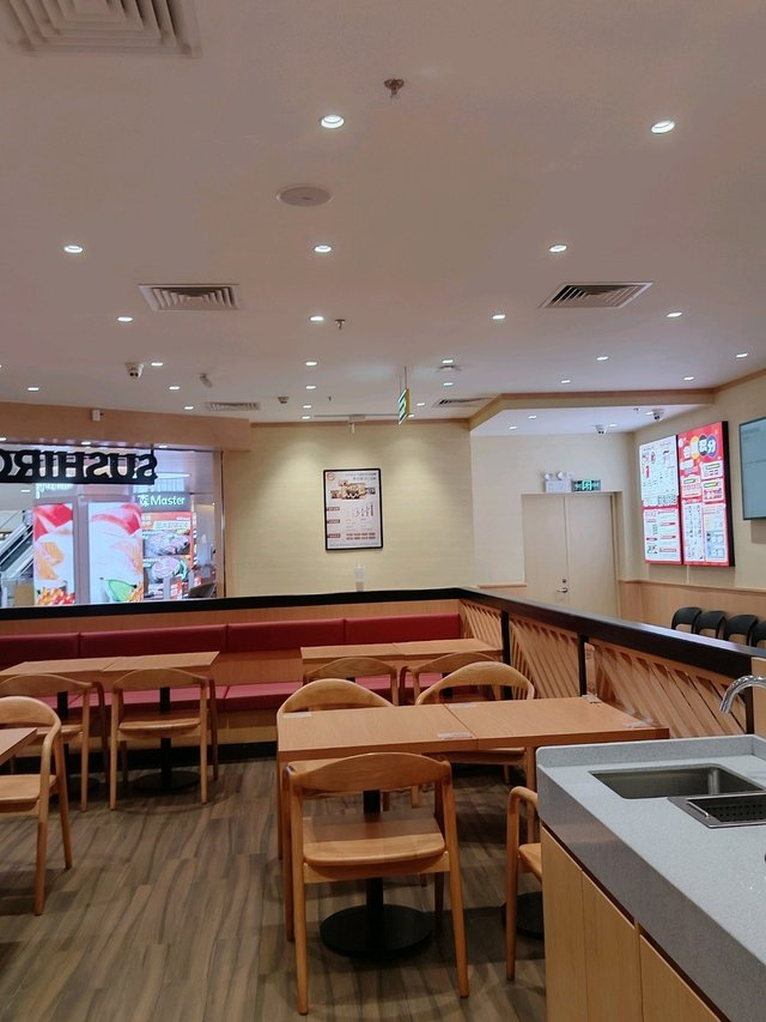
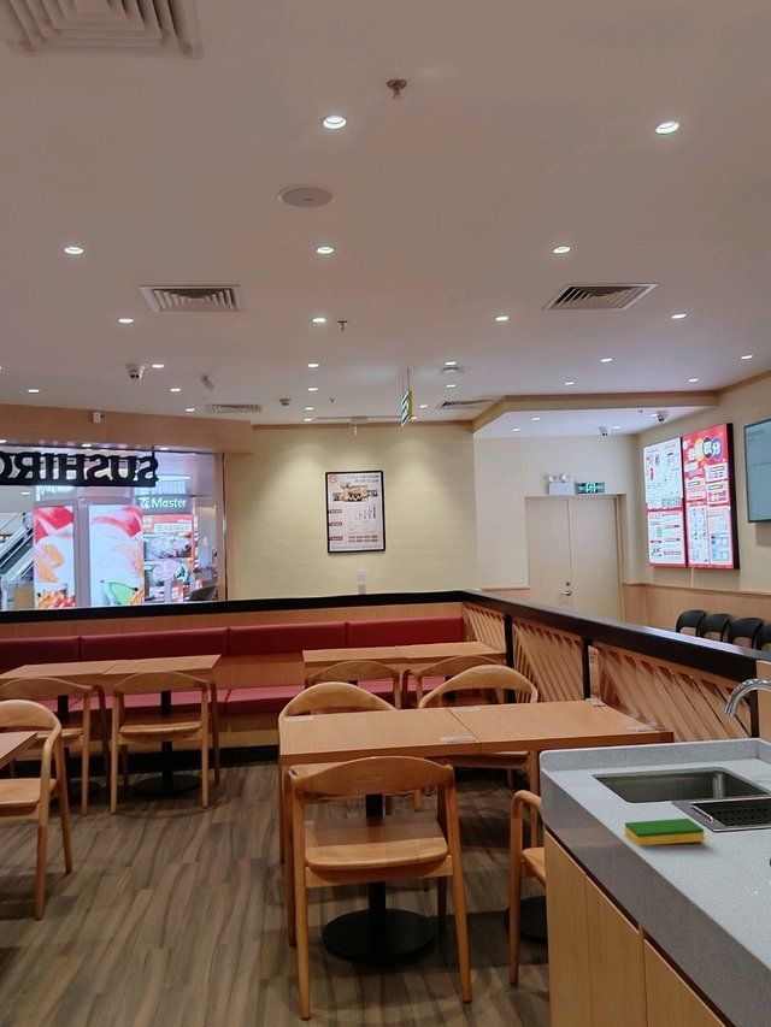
+ dish sponge [624,818,706,846]
